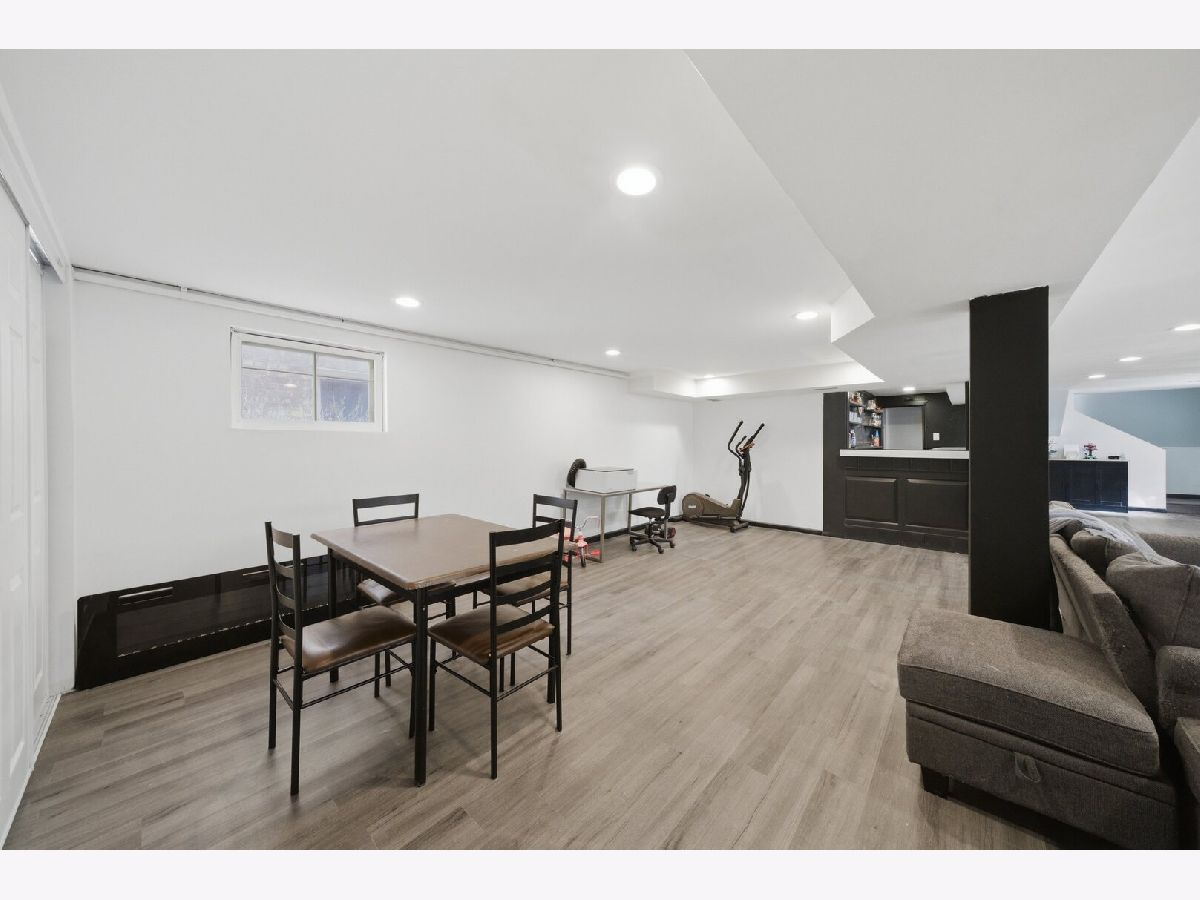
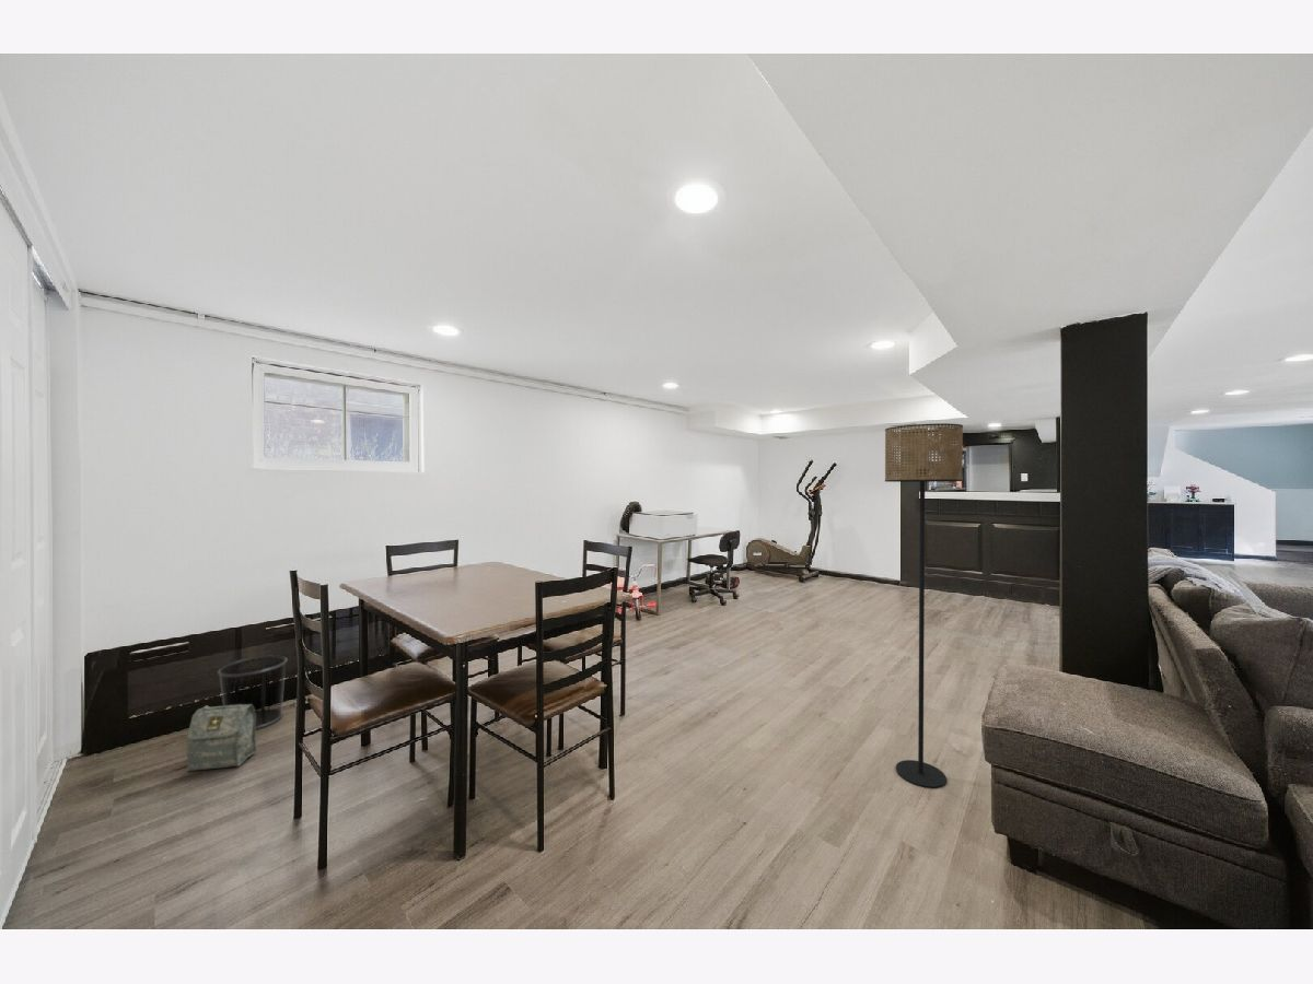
+ floor lamp [884,422,964,789]
+ bag [186,703,257,773]
+ waste bin [217,654,289,730]
